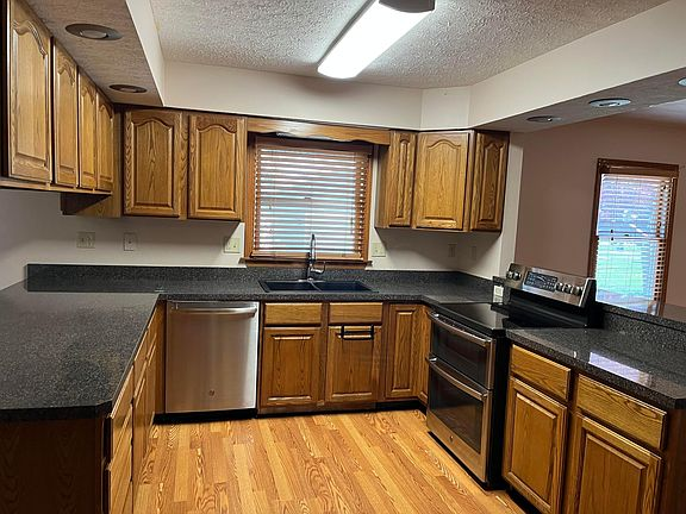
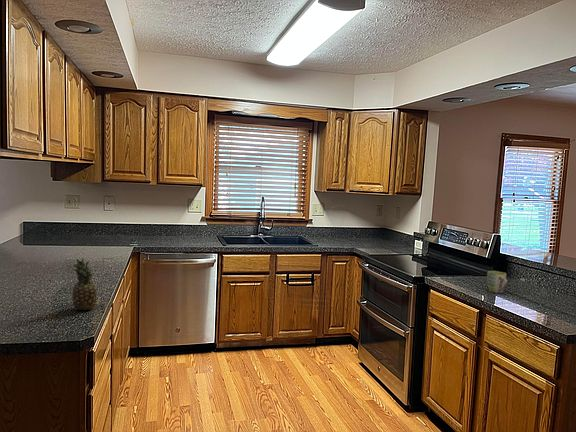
+ fruit [71,257,98,311]
+ mug [486,270,508,294]
